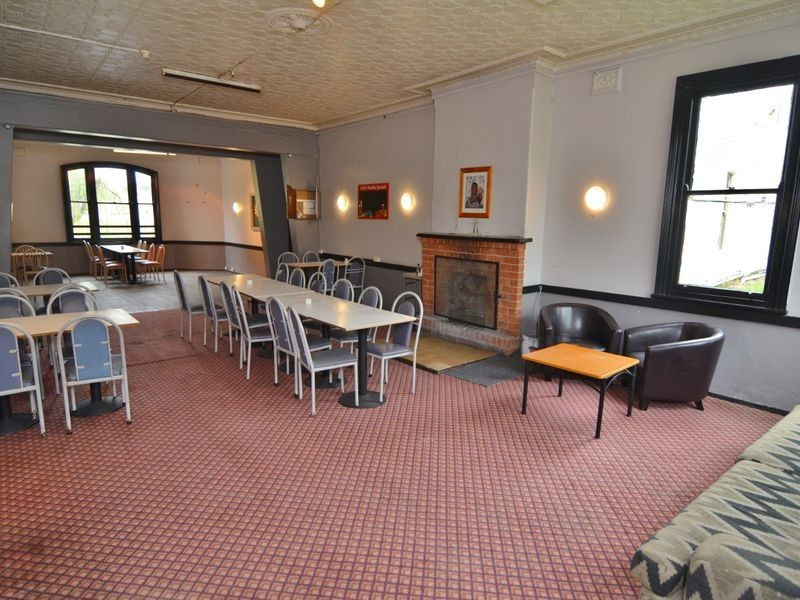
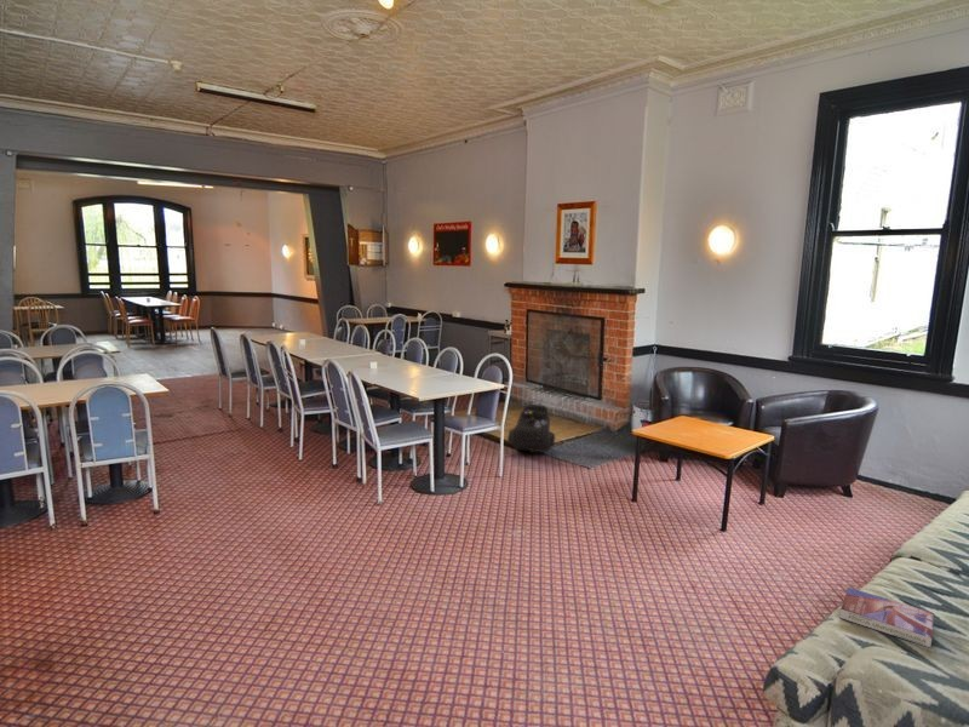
+ backpack [506,403,556,453]
+ textbook [839,586,935,648]
